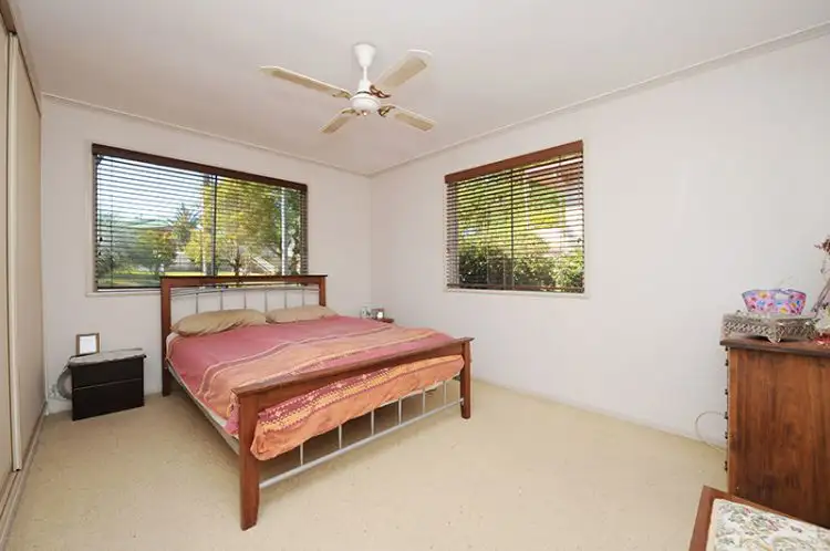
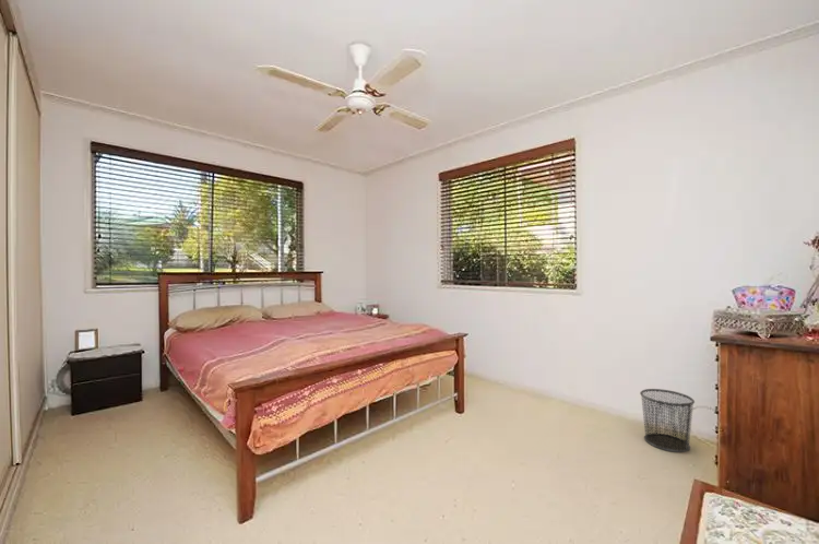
+ waste bin [639,388,696,453]
